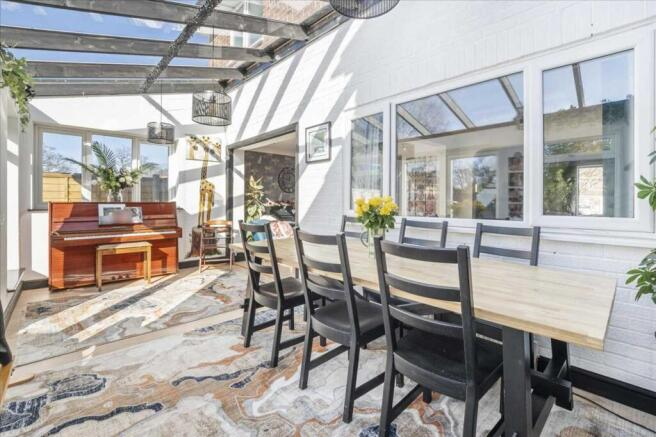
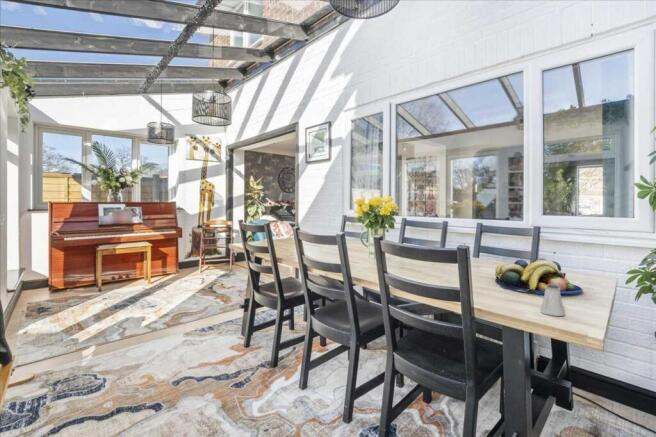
+ saltshaker [540,284,566,317]
+ fruit bowl [494,258,584,295]
